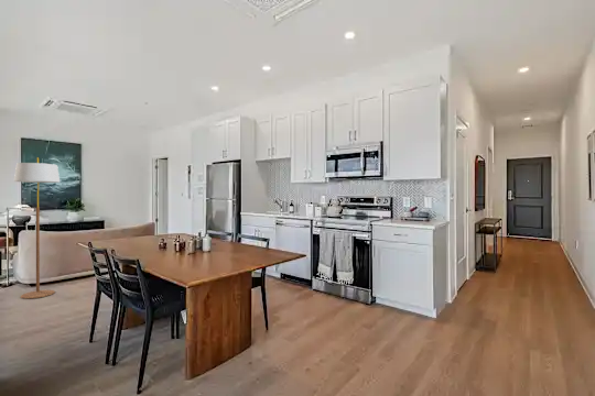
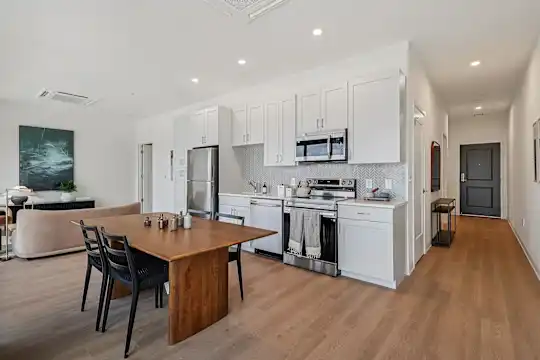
- floor lamp [13,156,61,300]
